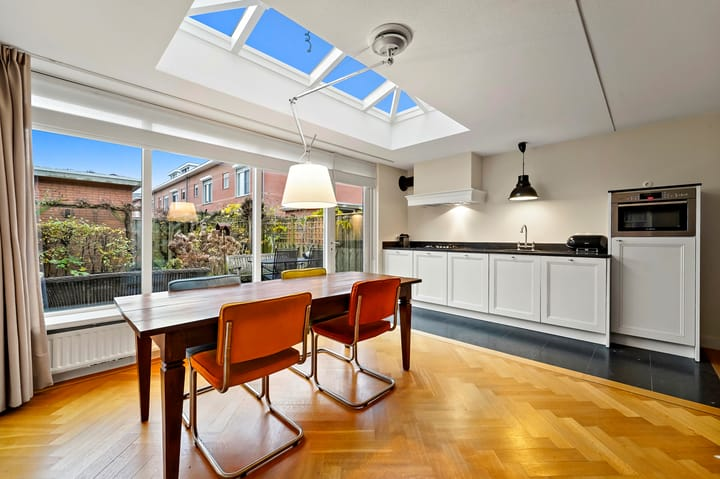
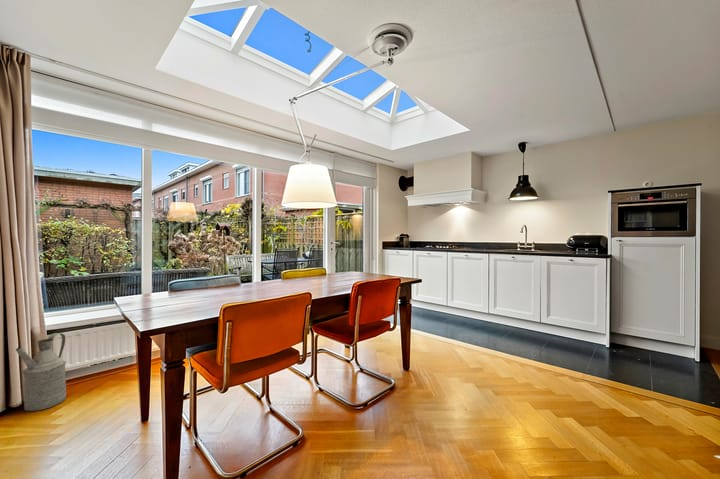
+ watering can [15,332,67,412]
